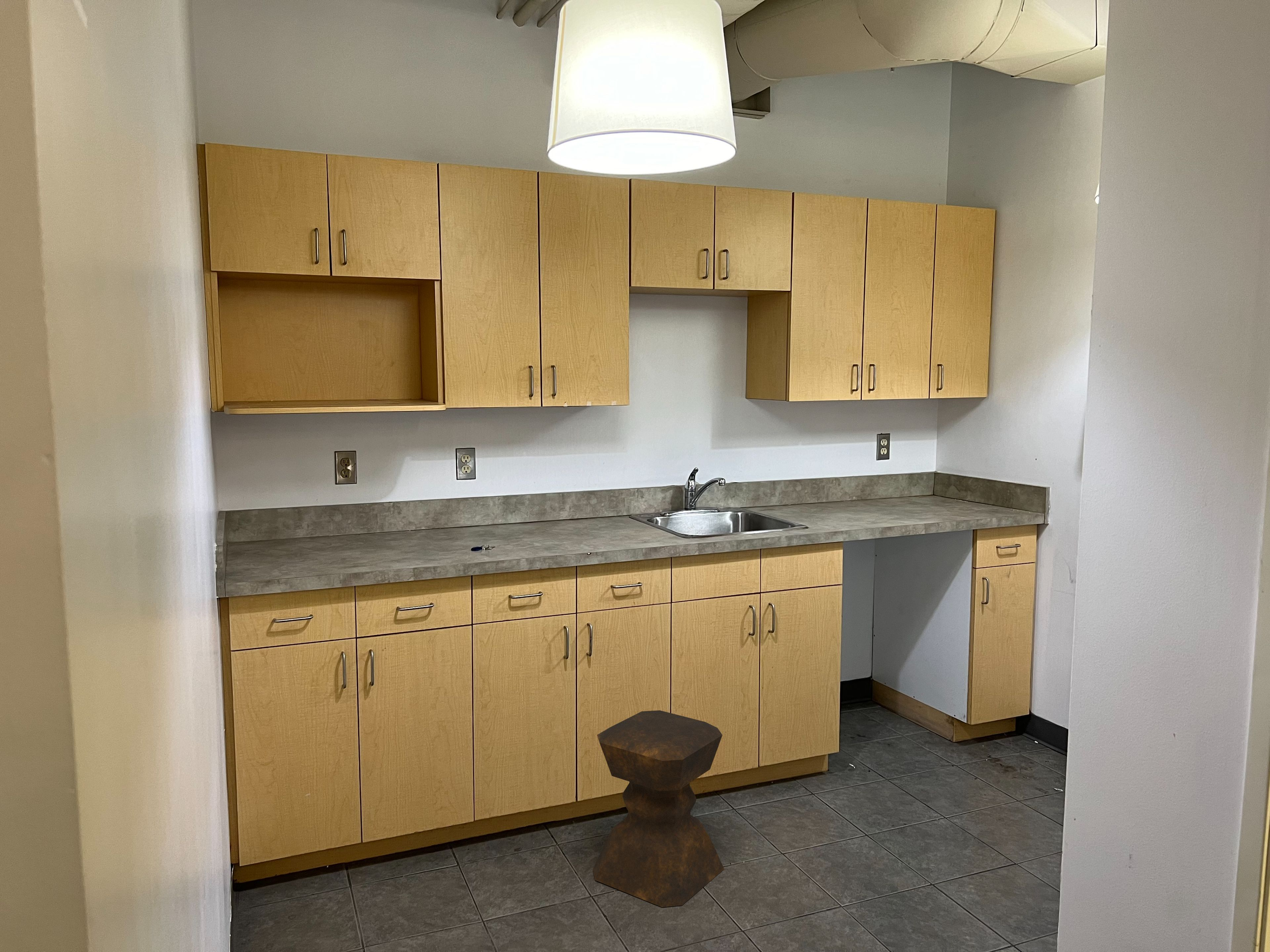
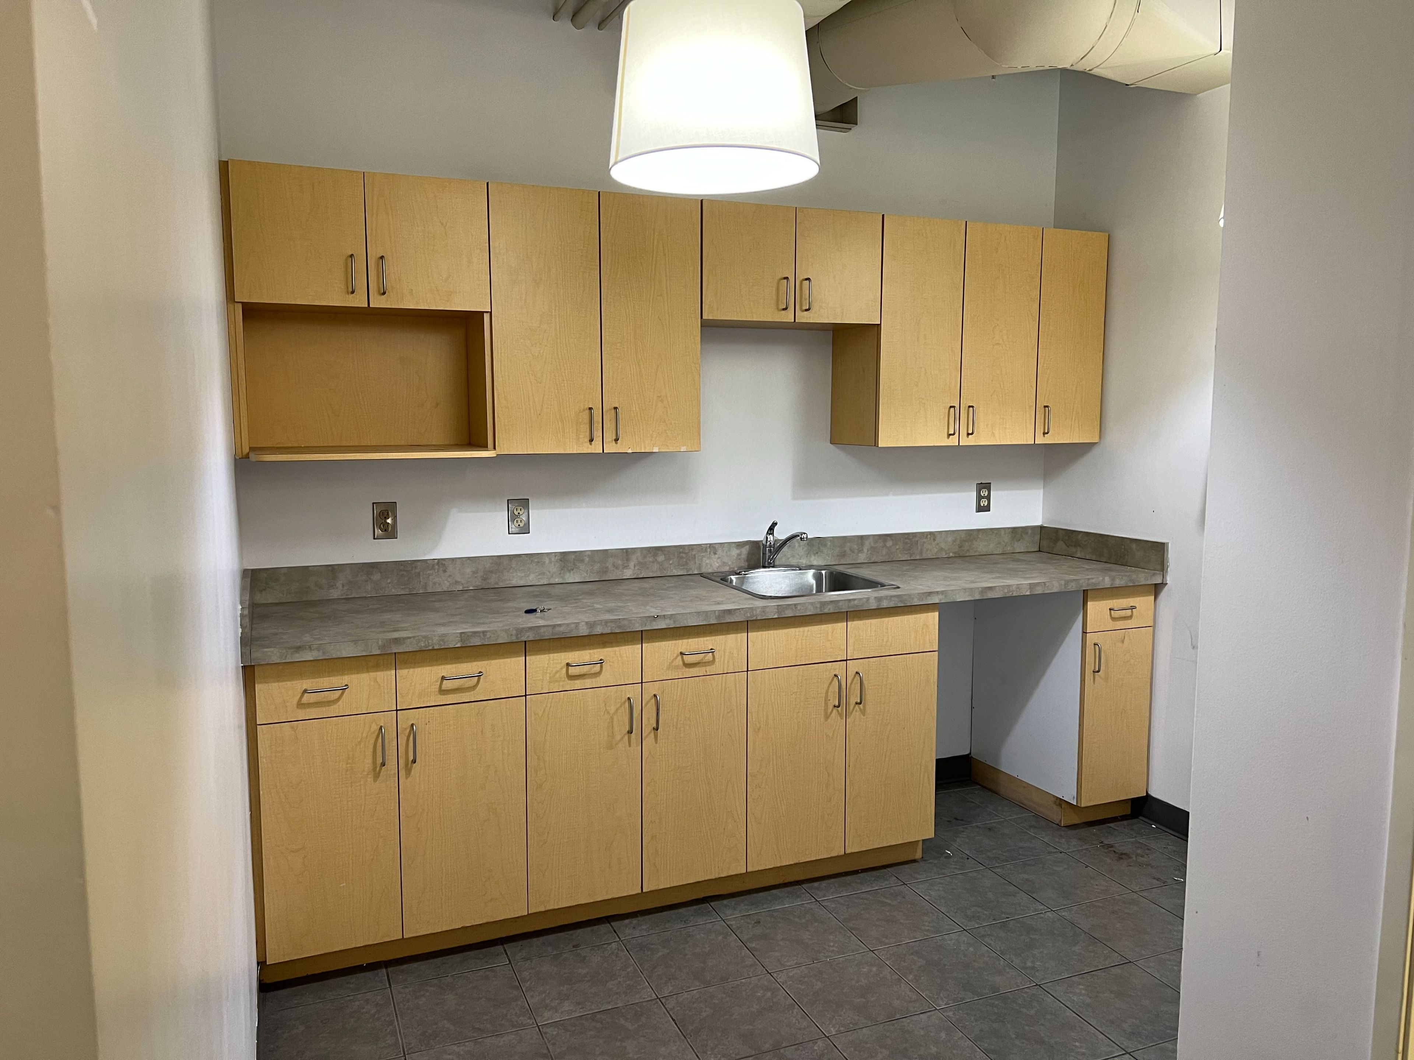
- stool [593,710,724,908]
